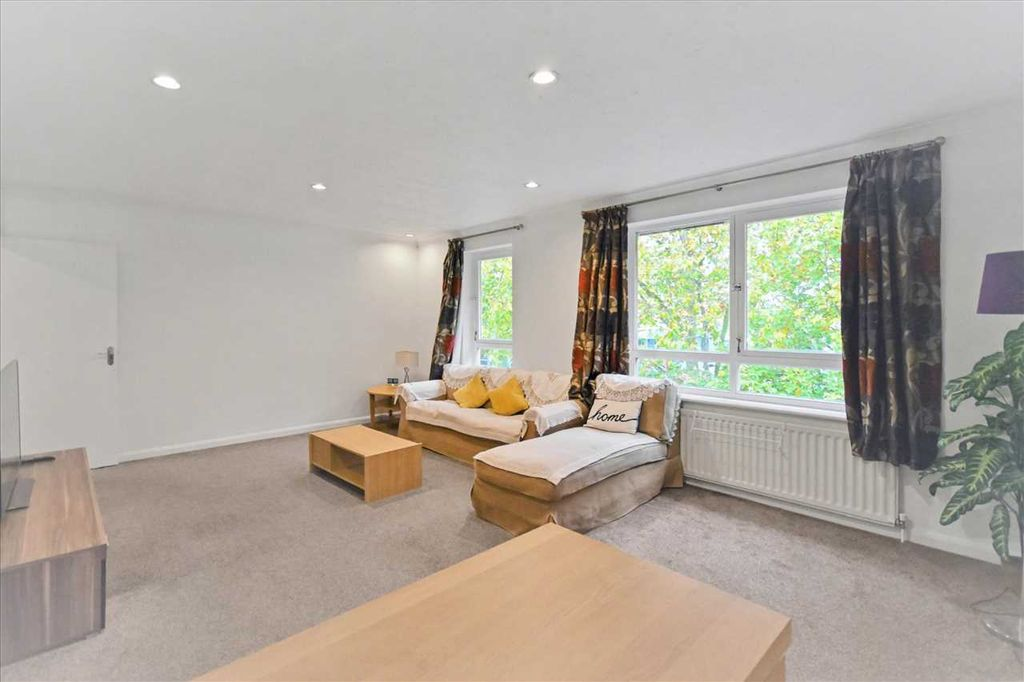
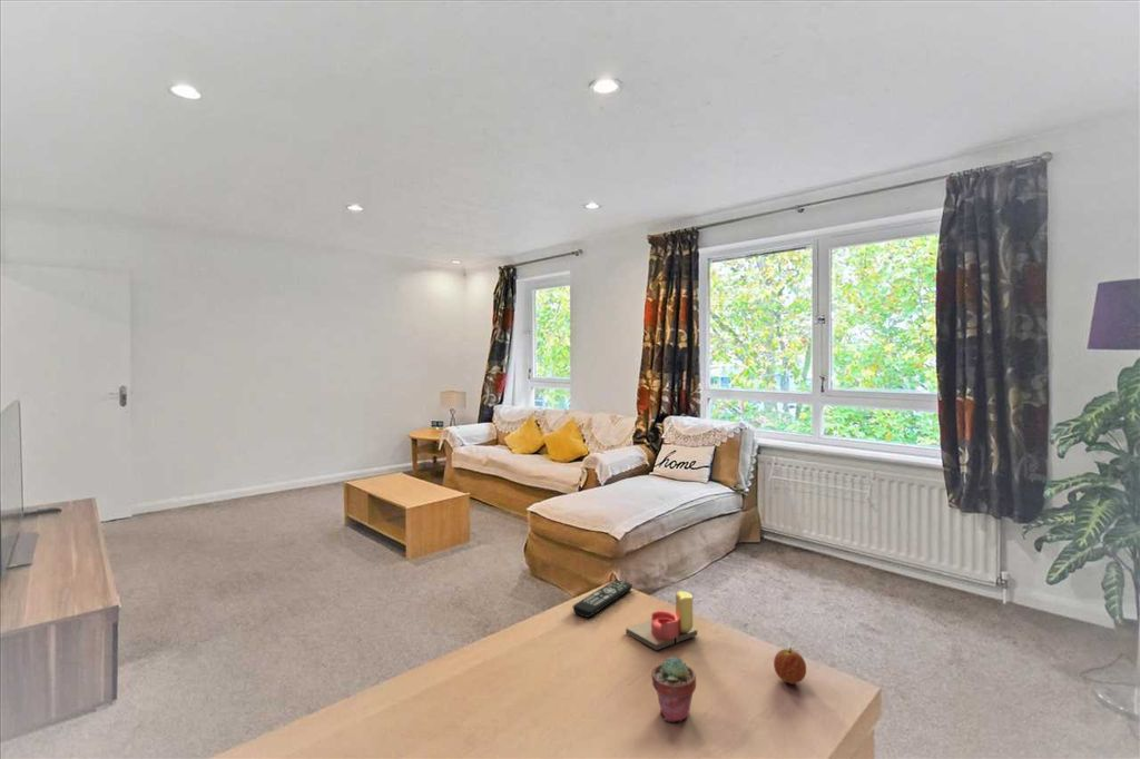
+ remote control [572,579,633,619]
+ potted succulent [650,655,697,723]
+ candle [625,590,698,651]
+ fruit [773,647,807,686]
